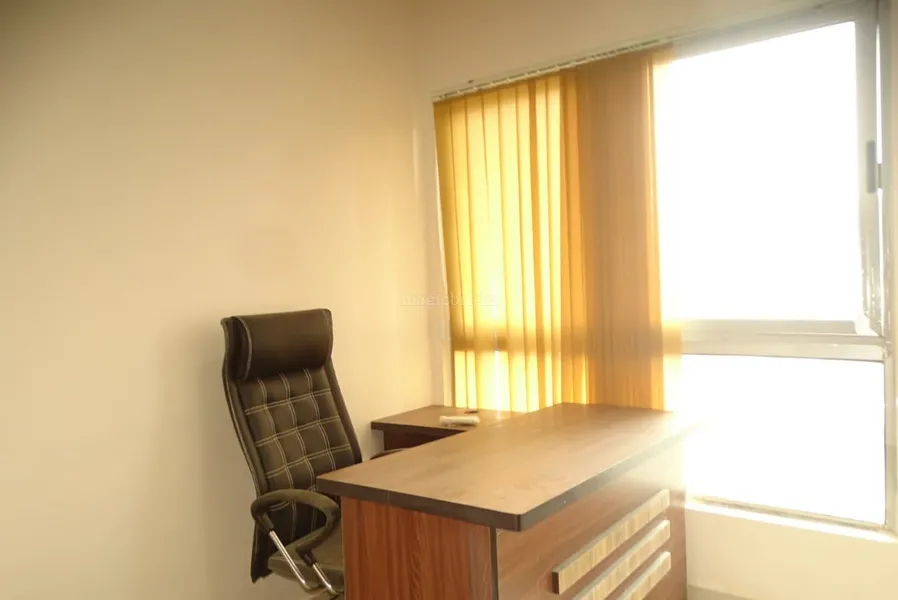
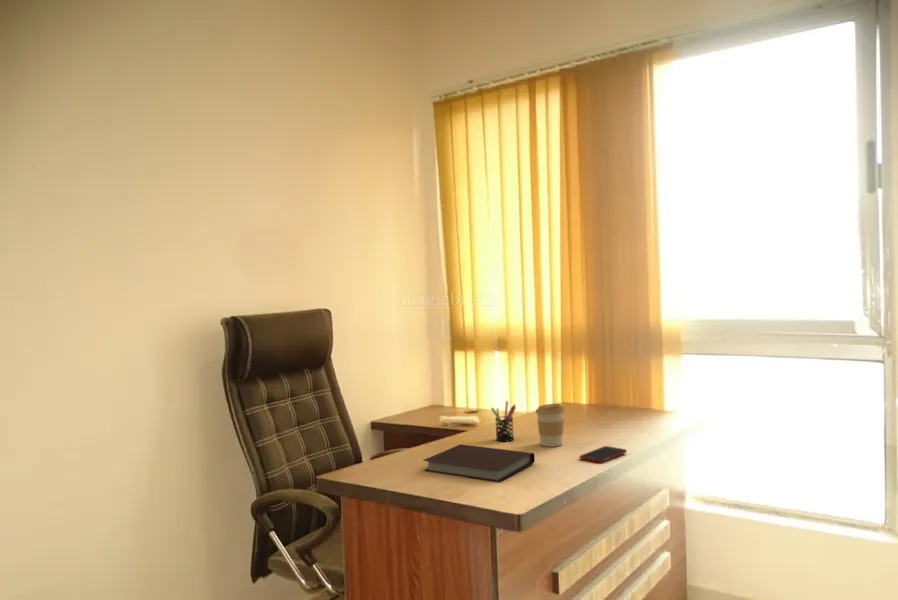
+ cell phone [579,445,628,464]
+ notebook [422,443,536,483]
+ pen holder [490,400,517,442]
+ coffee cup [535,403,566,448]
